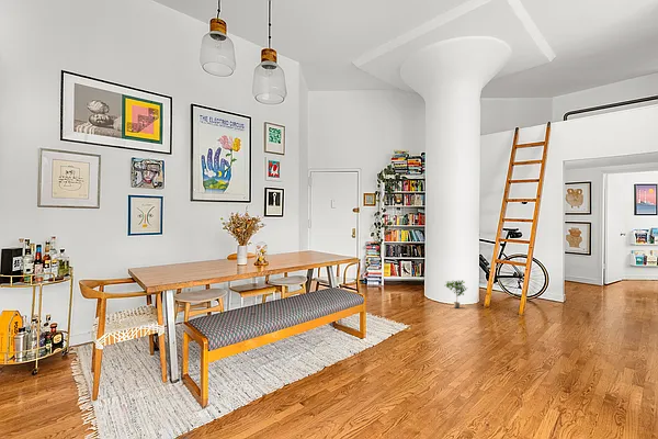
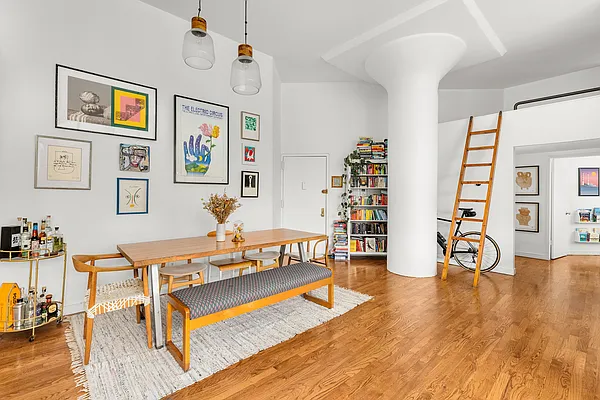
- potted plant [445,280,469,309]
